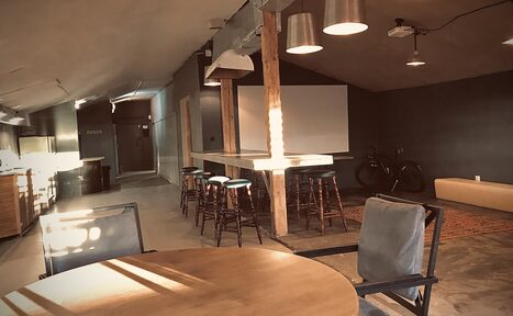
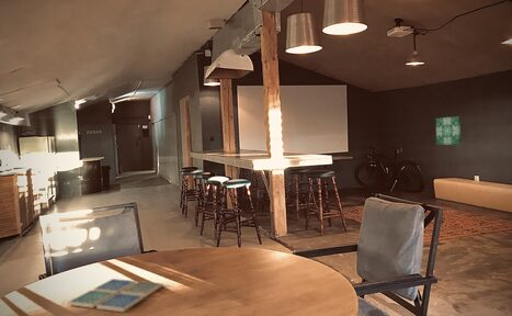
+ wall art [435,115,462,146]
+ drink coaster [67,278,164,313]
